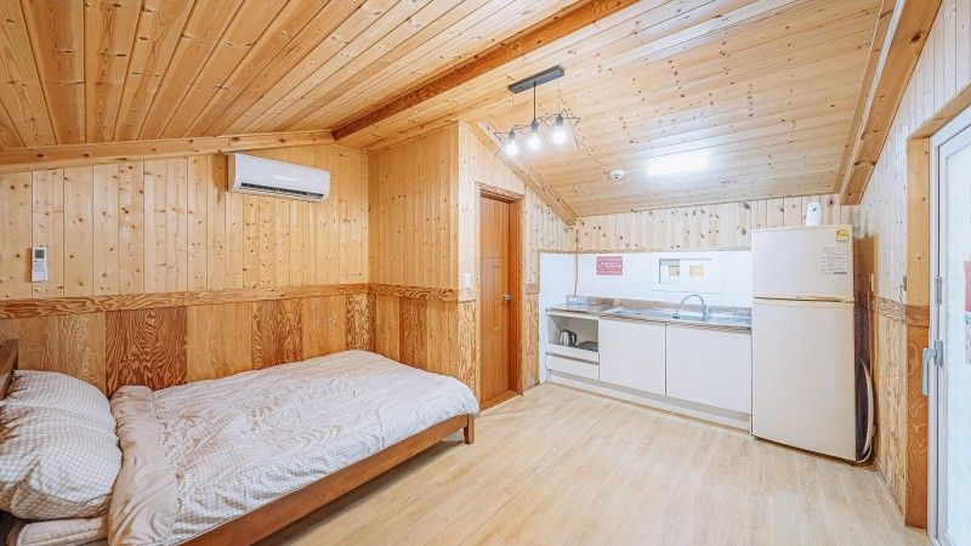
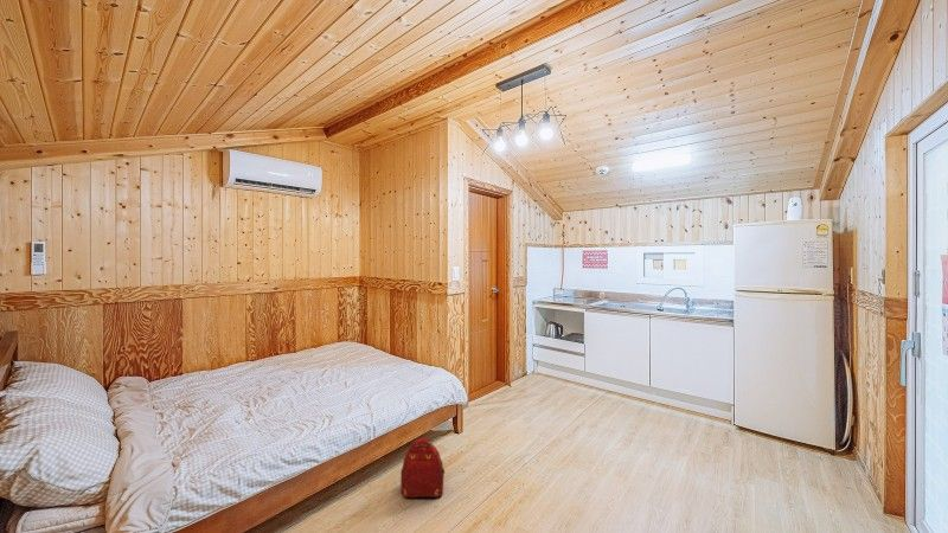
+ backpack [399,437,447,500]
